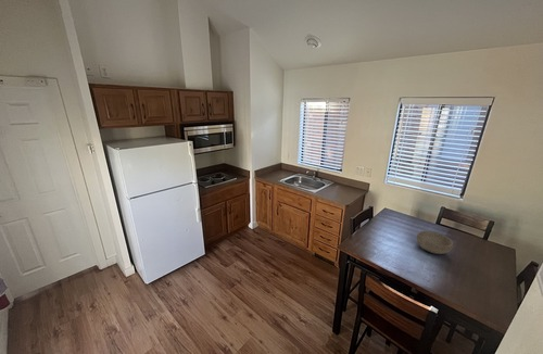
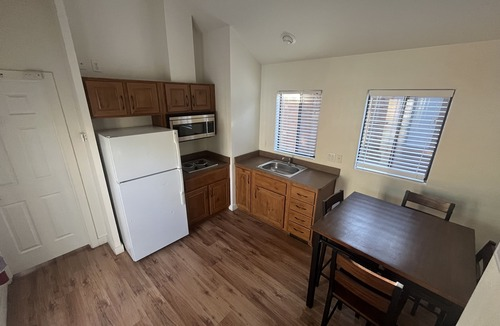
- bowl [416,230,454,255]
